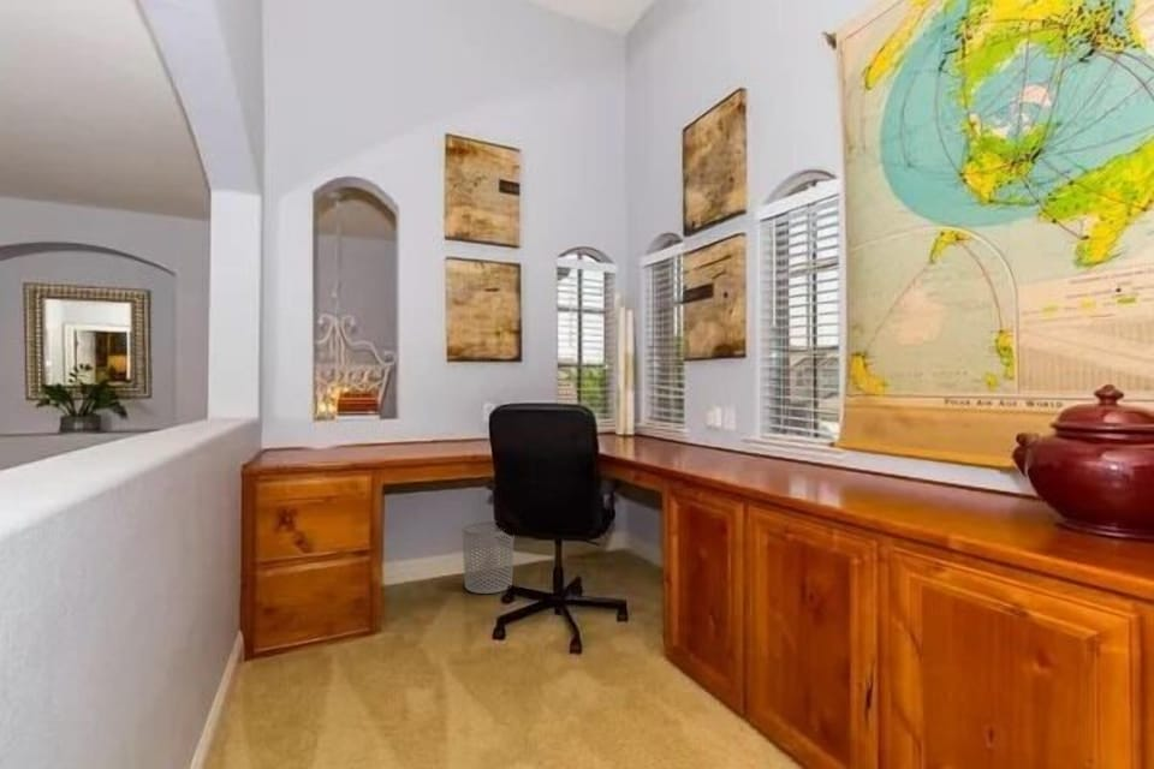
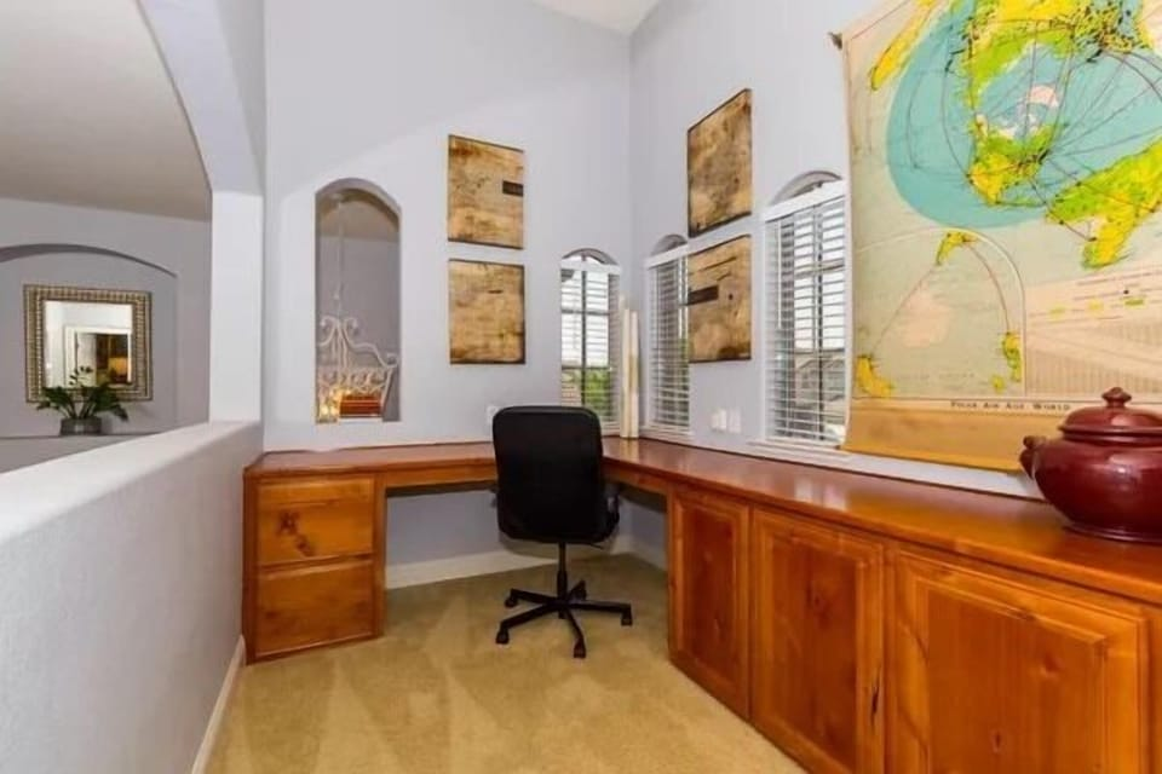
- waste bin [462,520,514,595]
